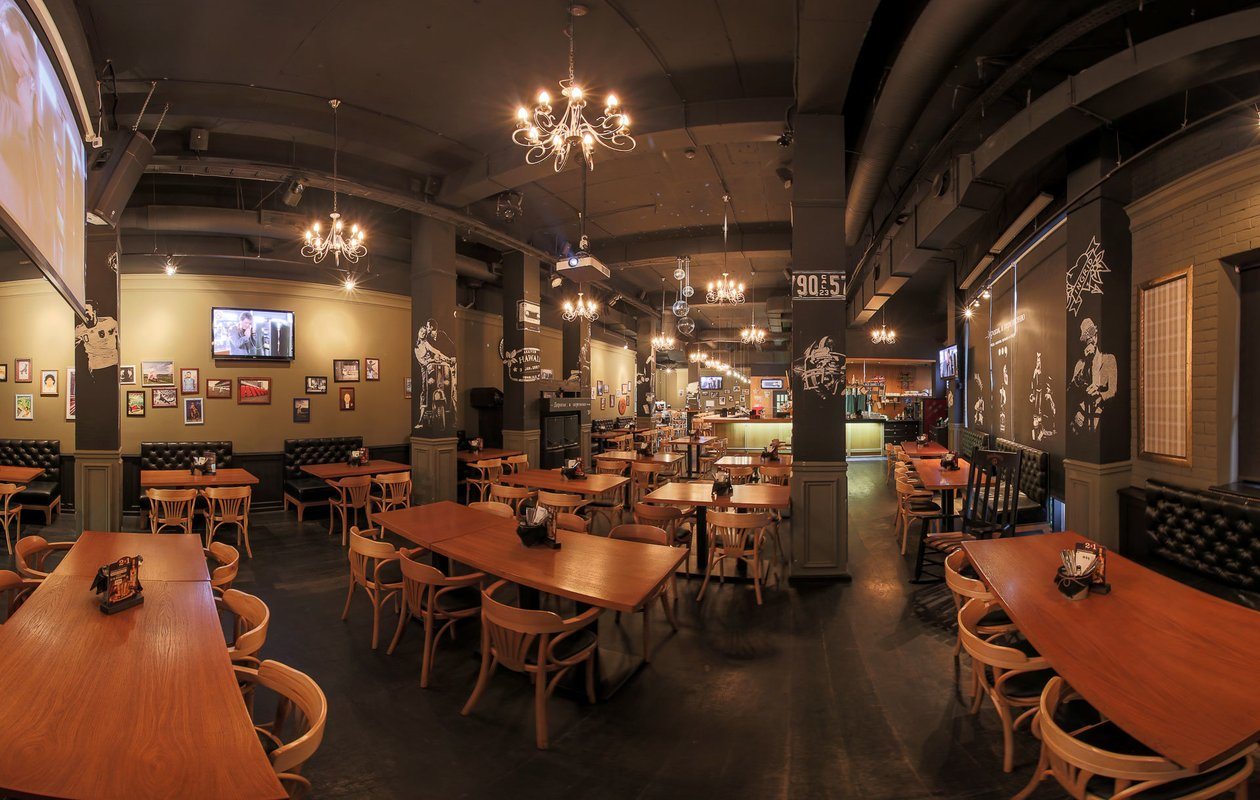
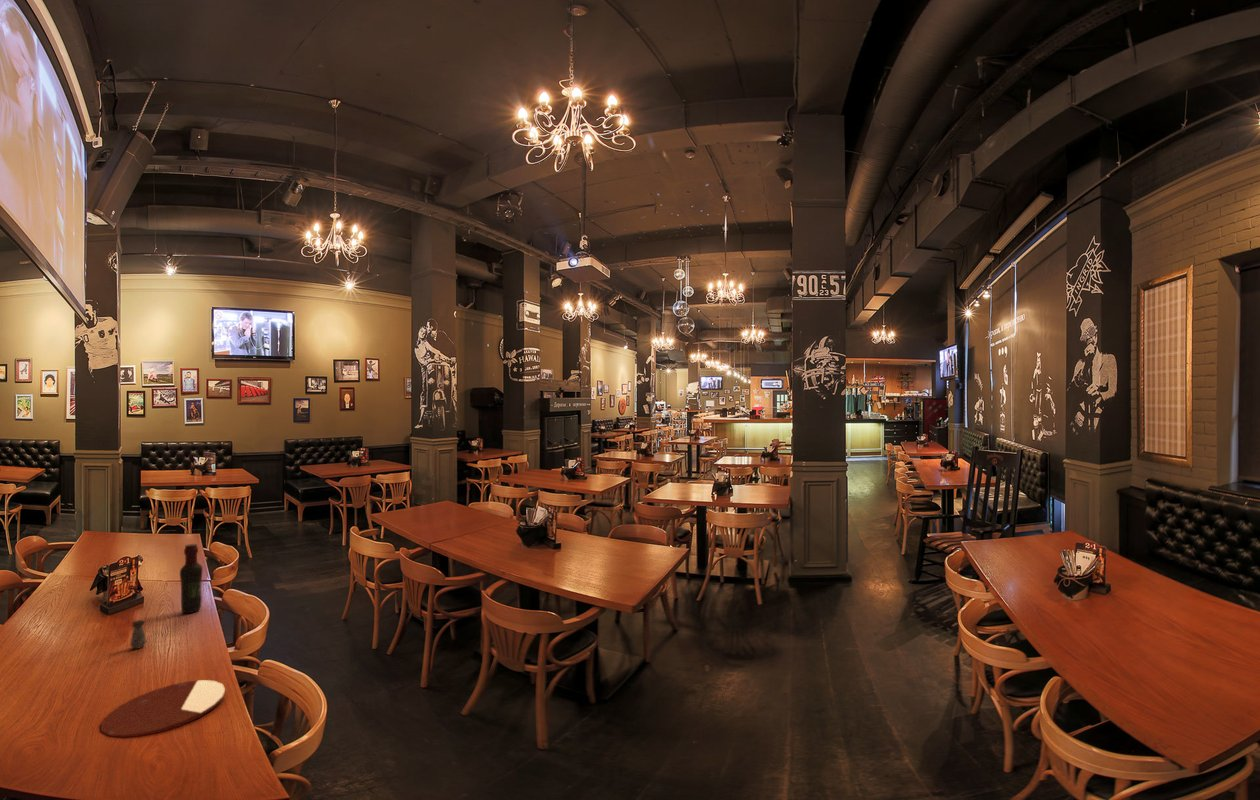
+ wine bottle [179,543,204,615]
+ plate [100,679,226,738]
+ salt shaker [129,619,147,650]
